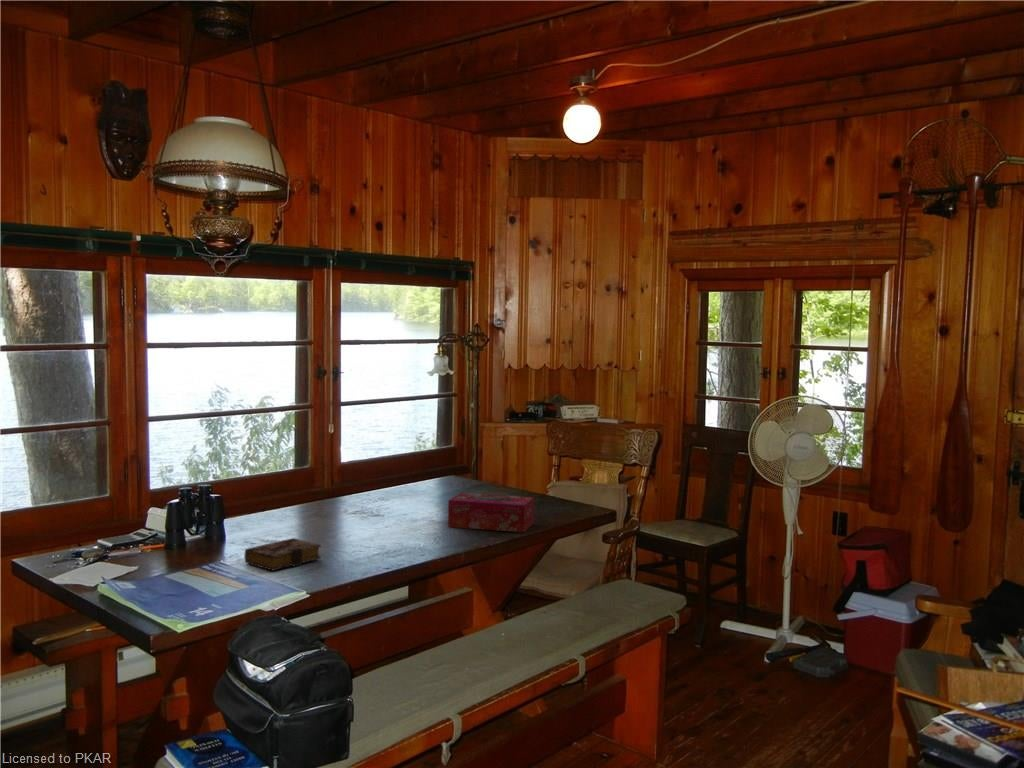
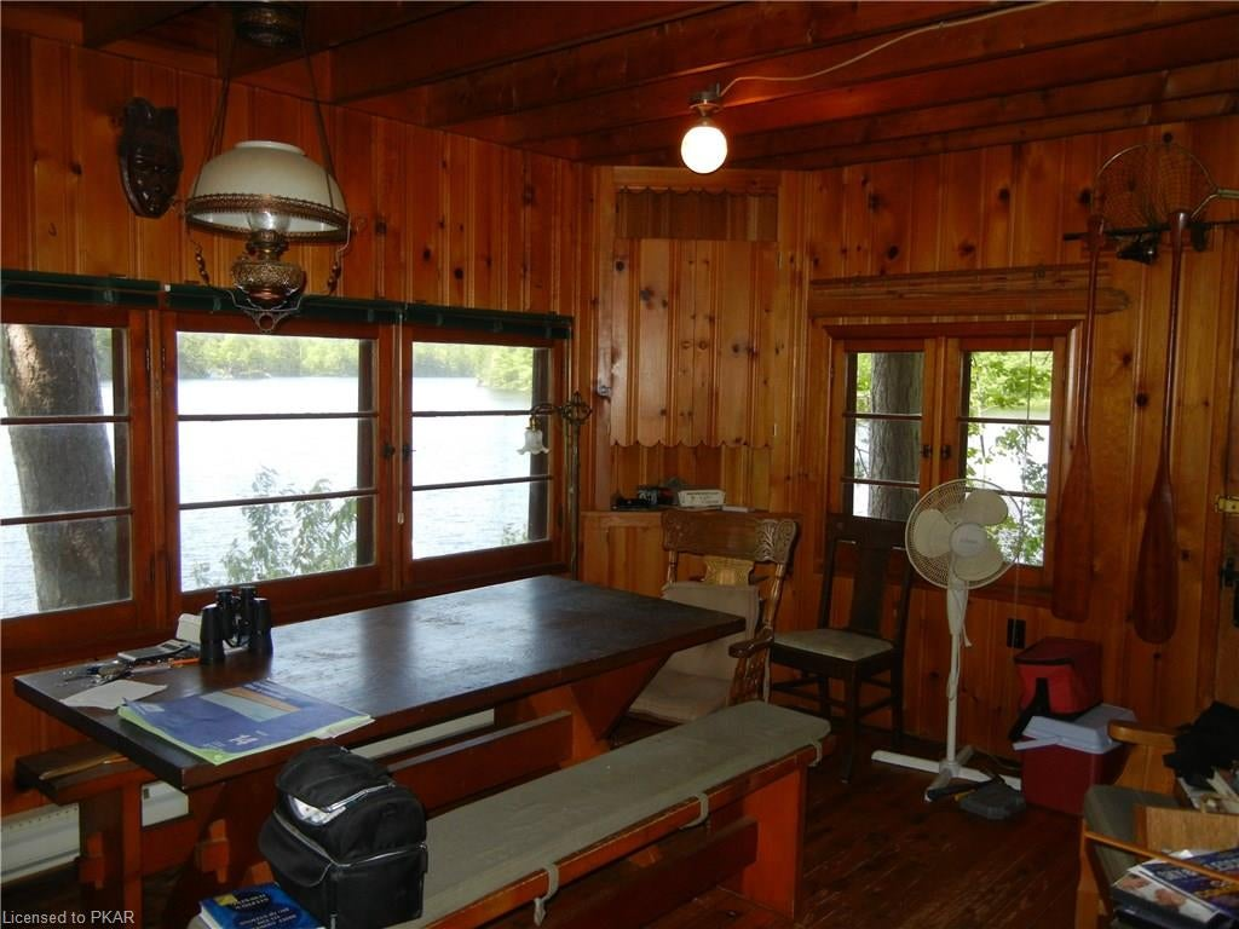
- tissue box [447,492,535,533]
- book [243,537,322,572]
